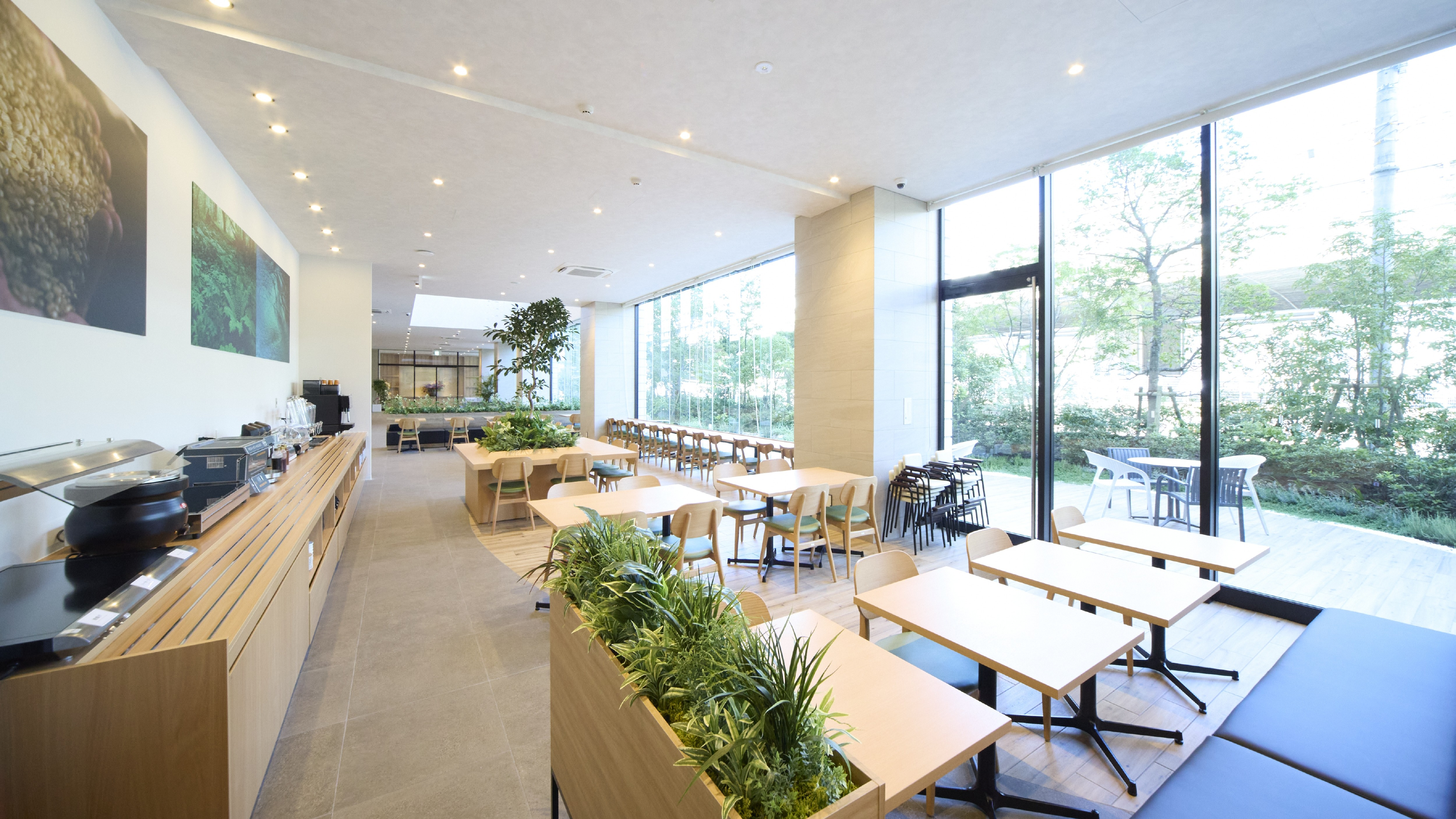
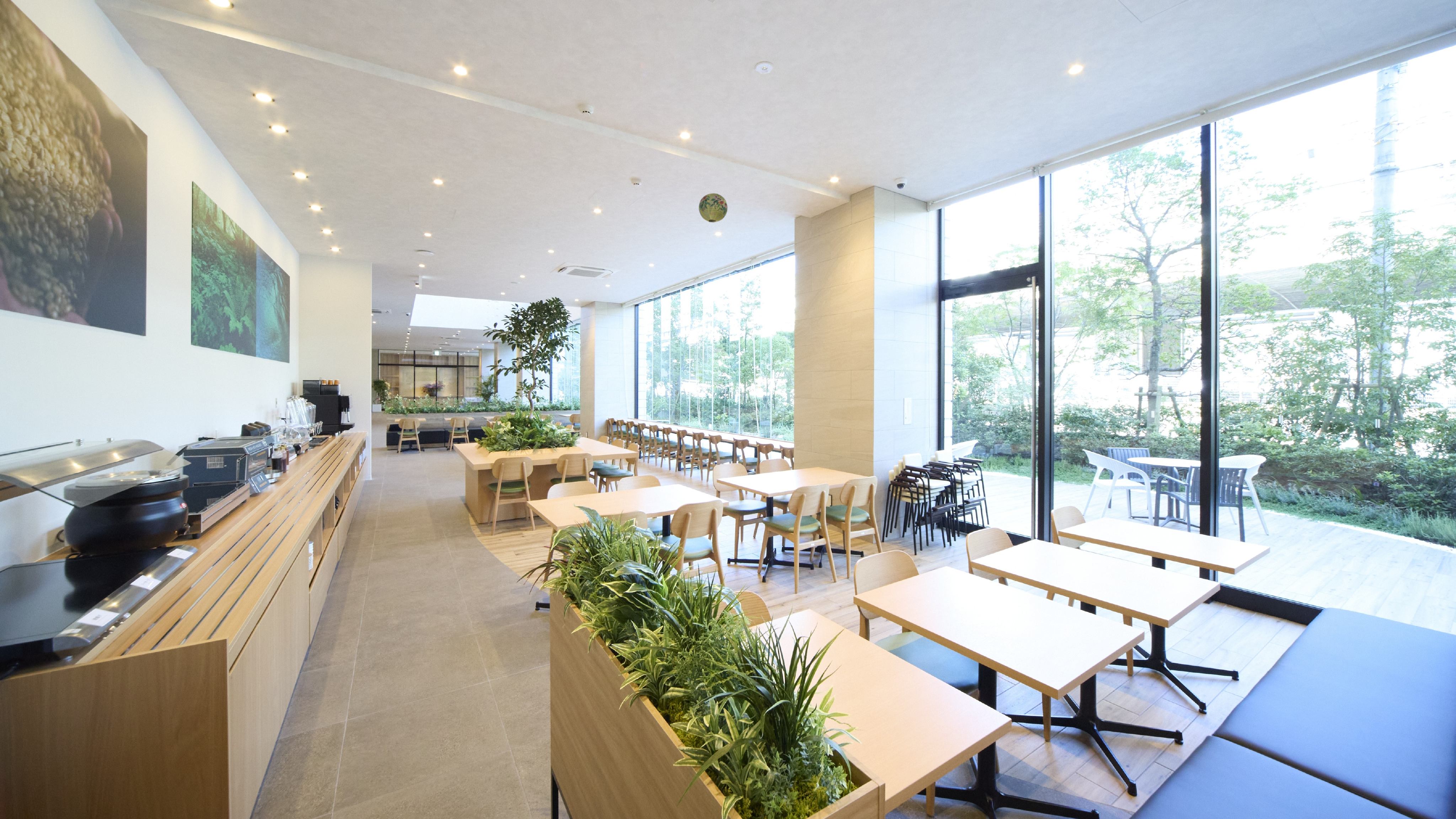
+ paper lantern [698,193,728,223]
